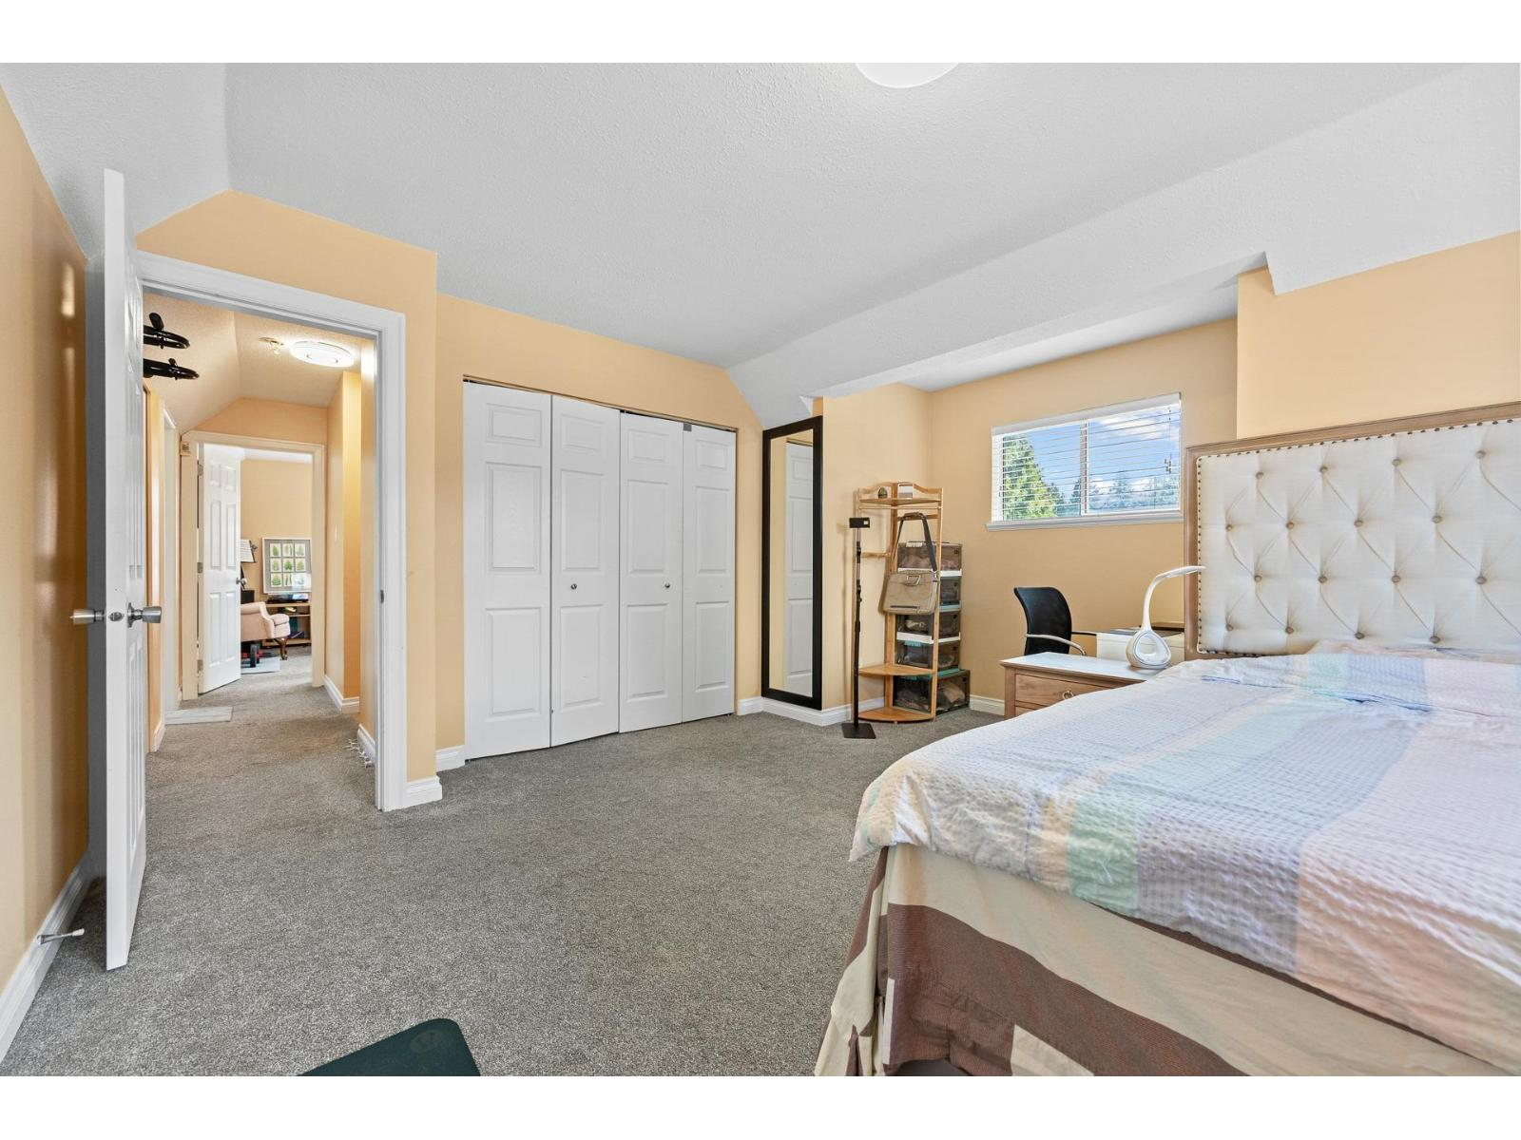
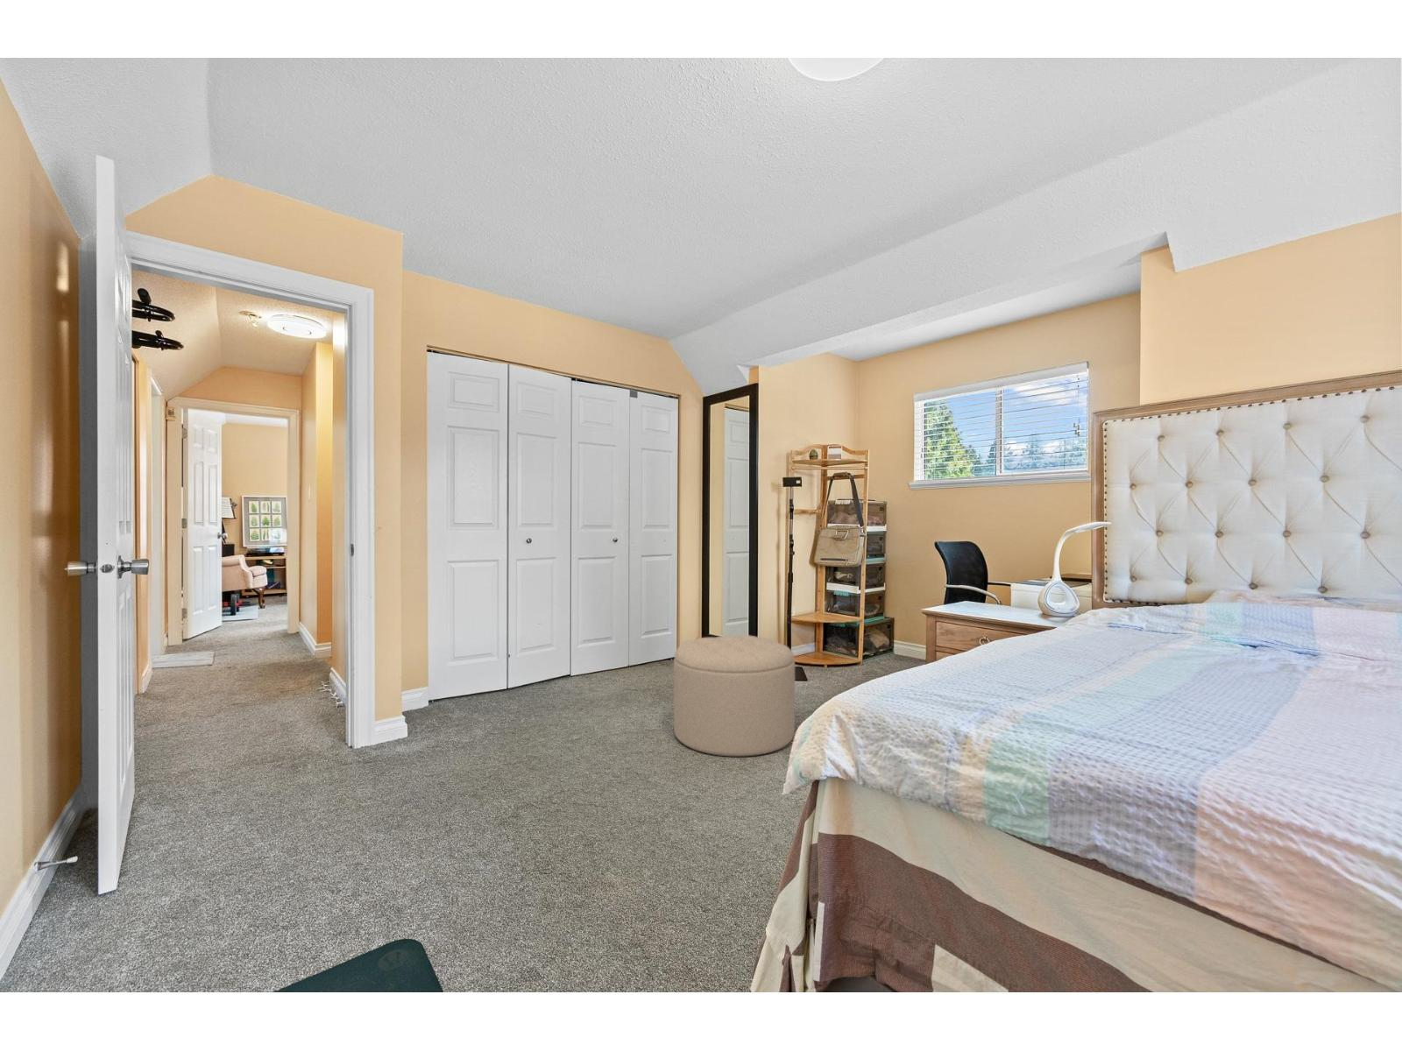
+ ottoman [673,634,796,756]
